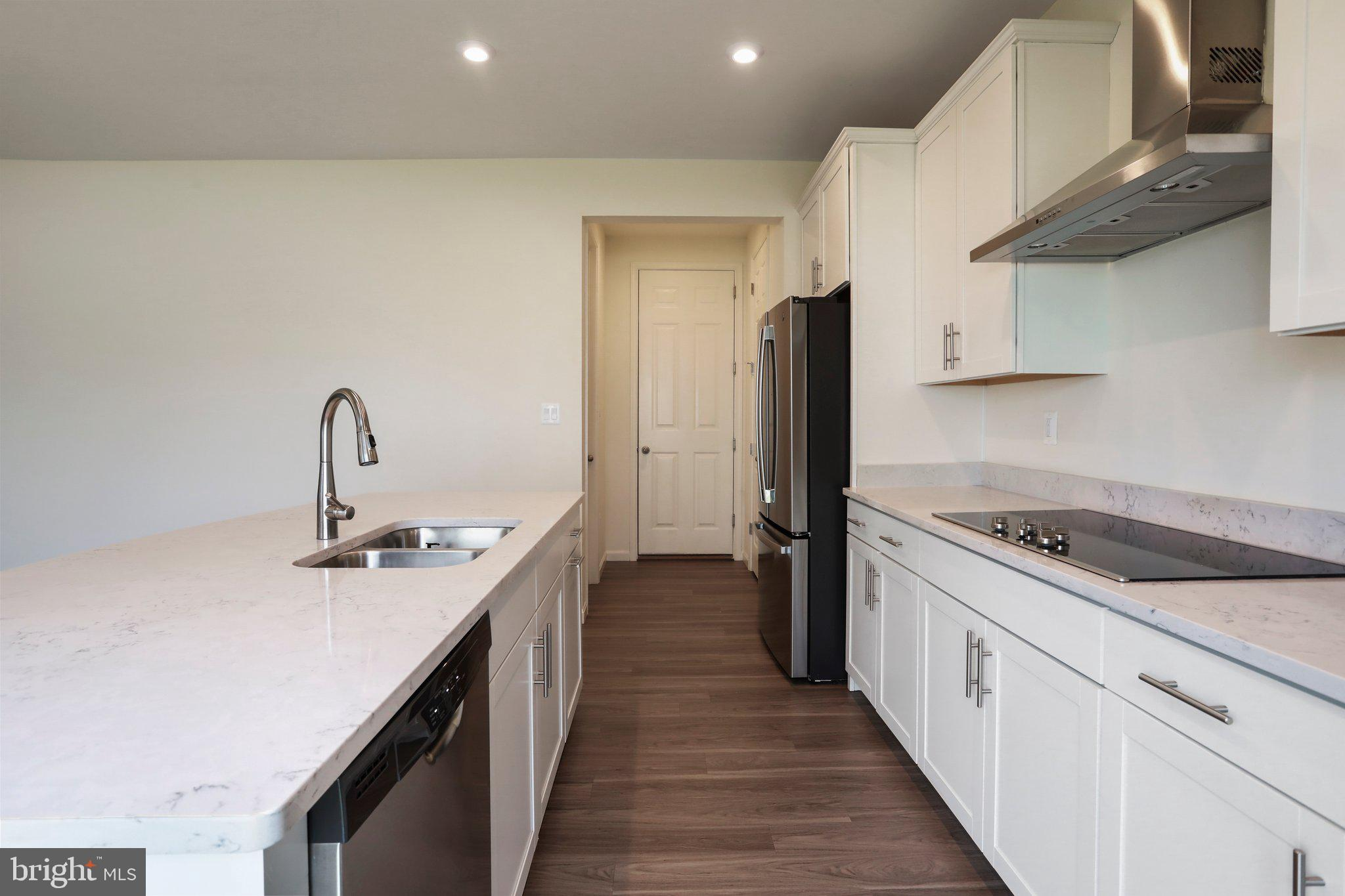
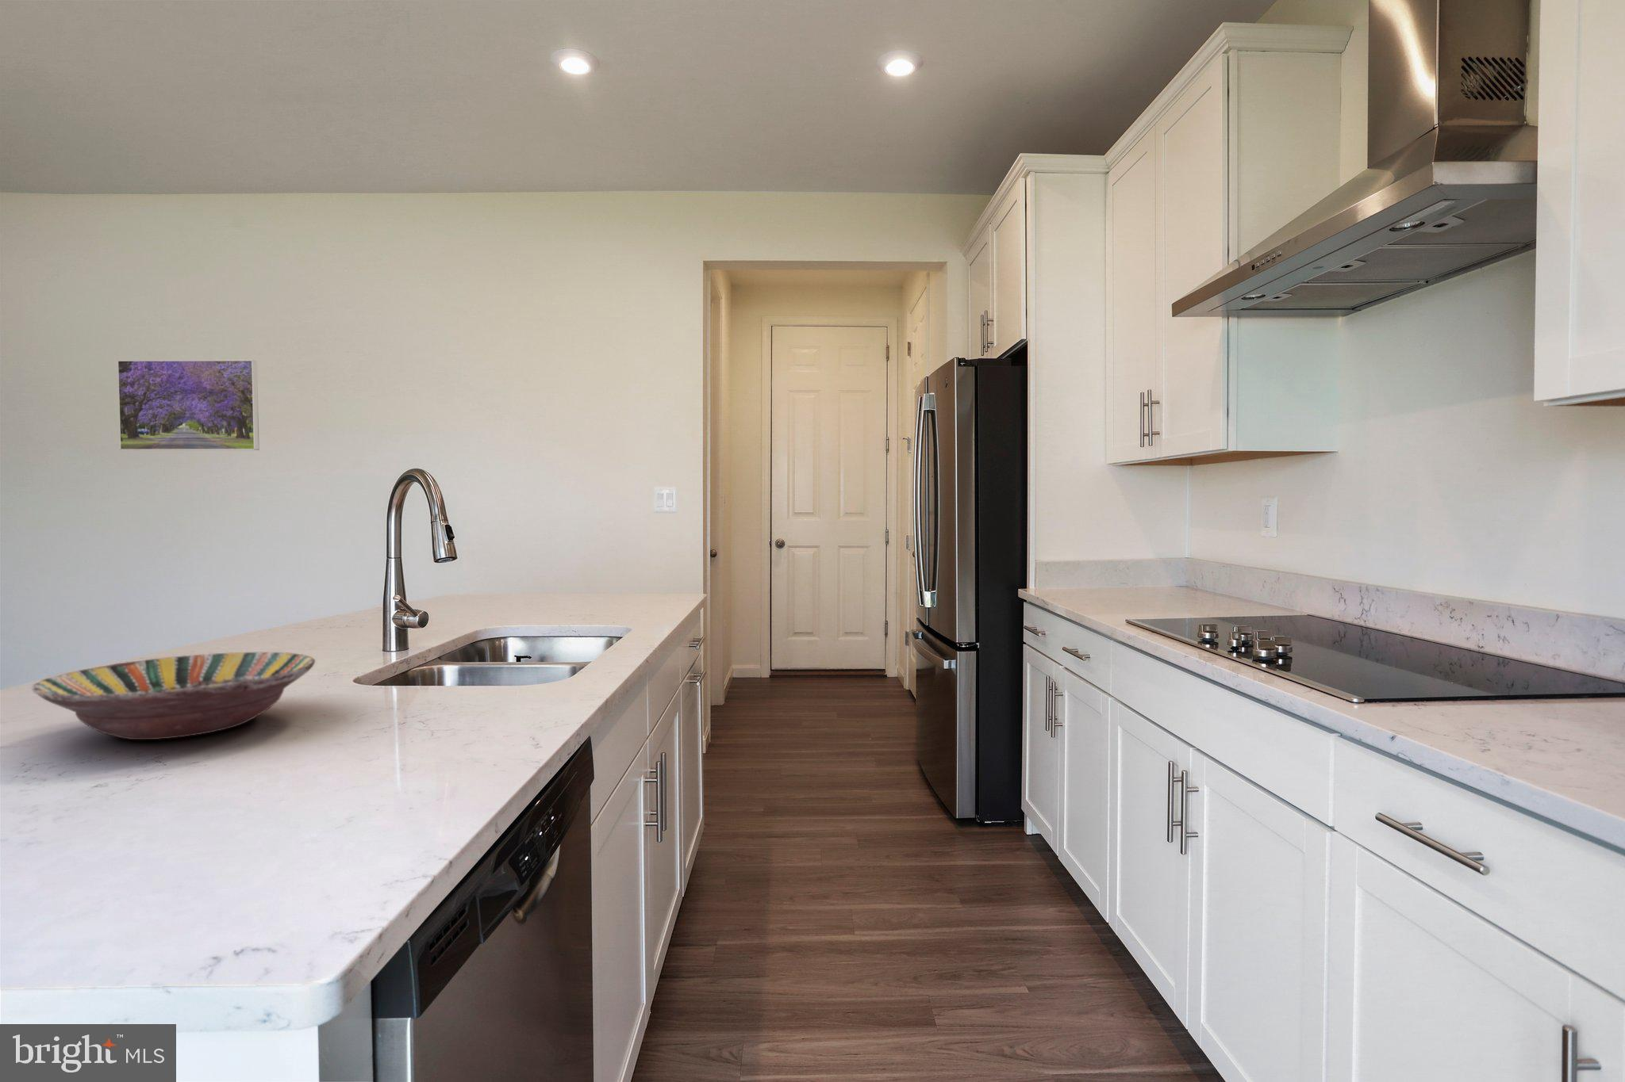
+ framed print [117,359,260,450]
+ serving bowl [30,652,317,740]
